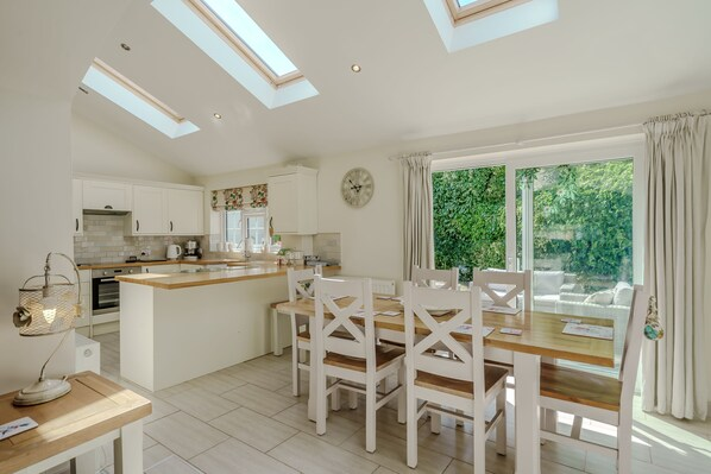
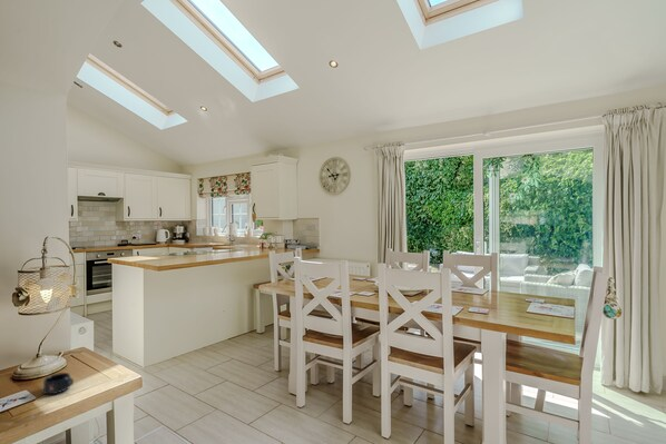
+ mug [42,372,75,395]
